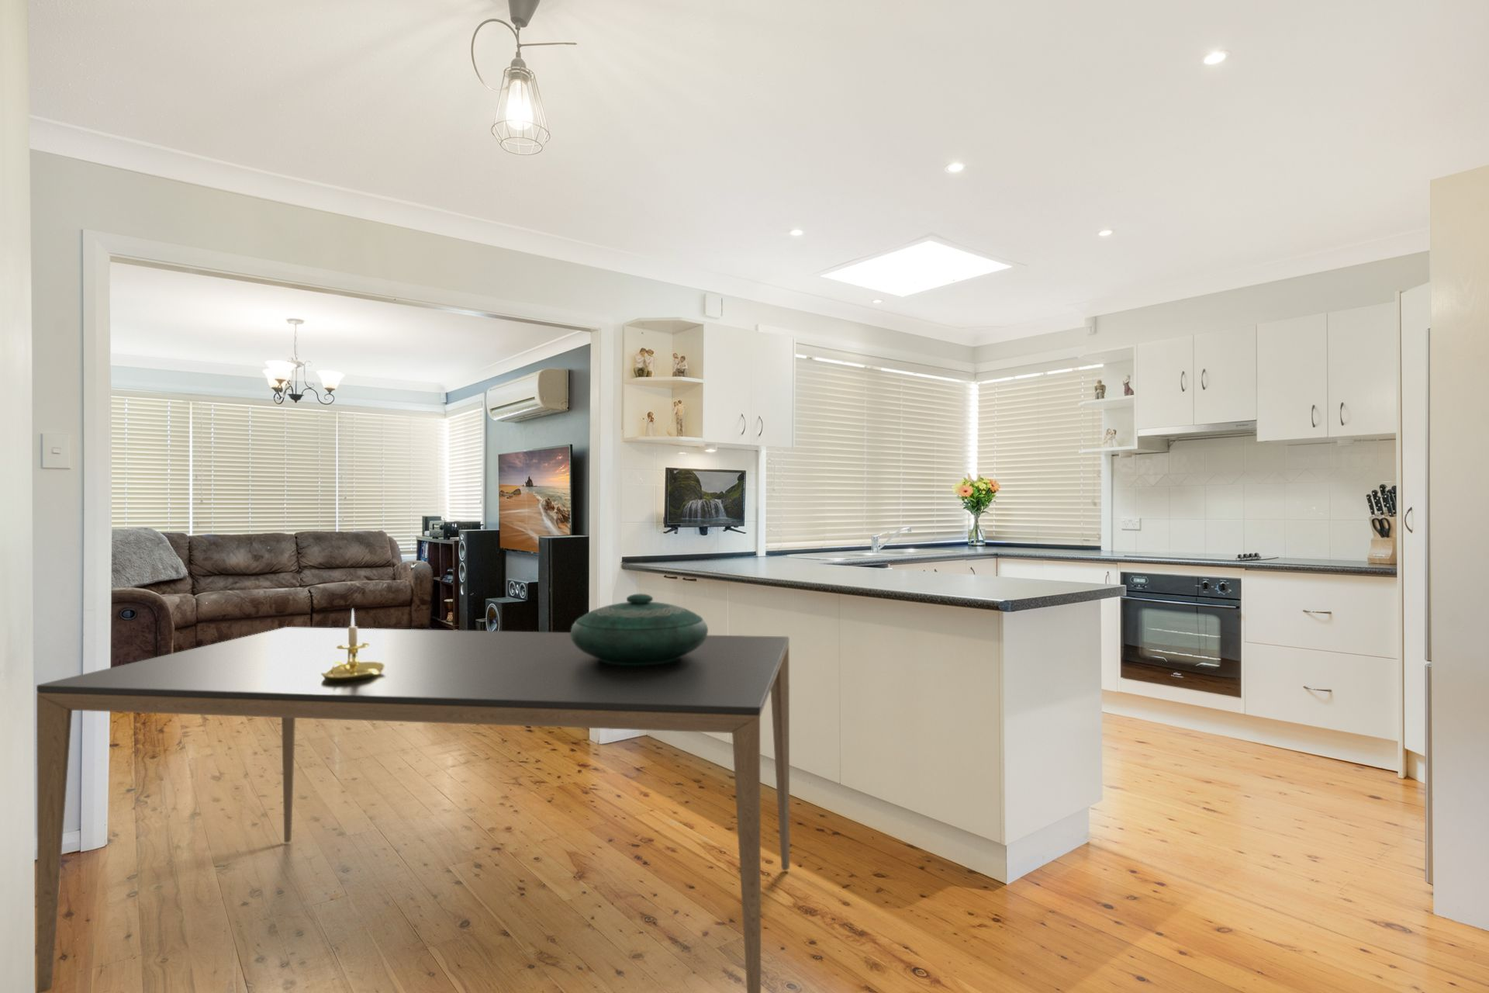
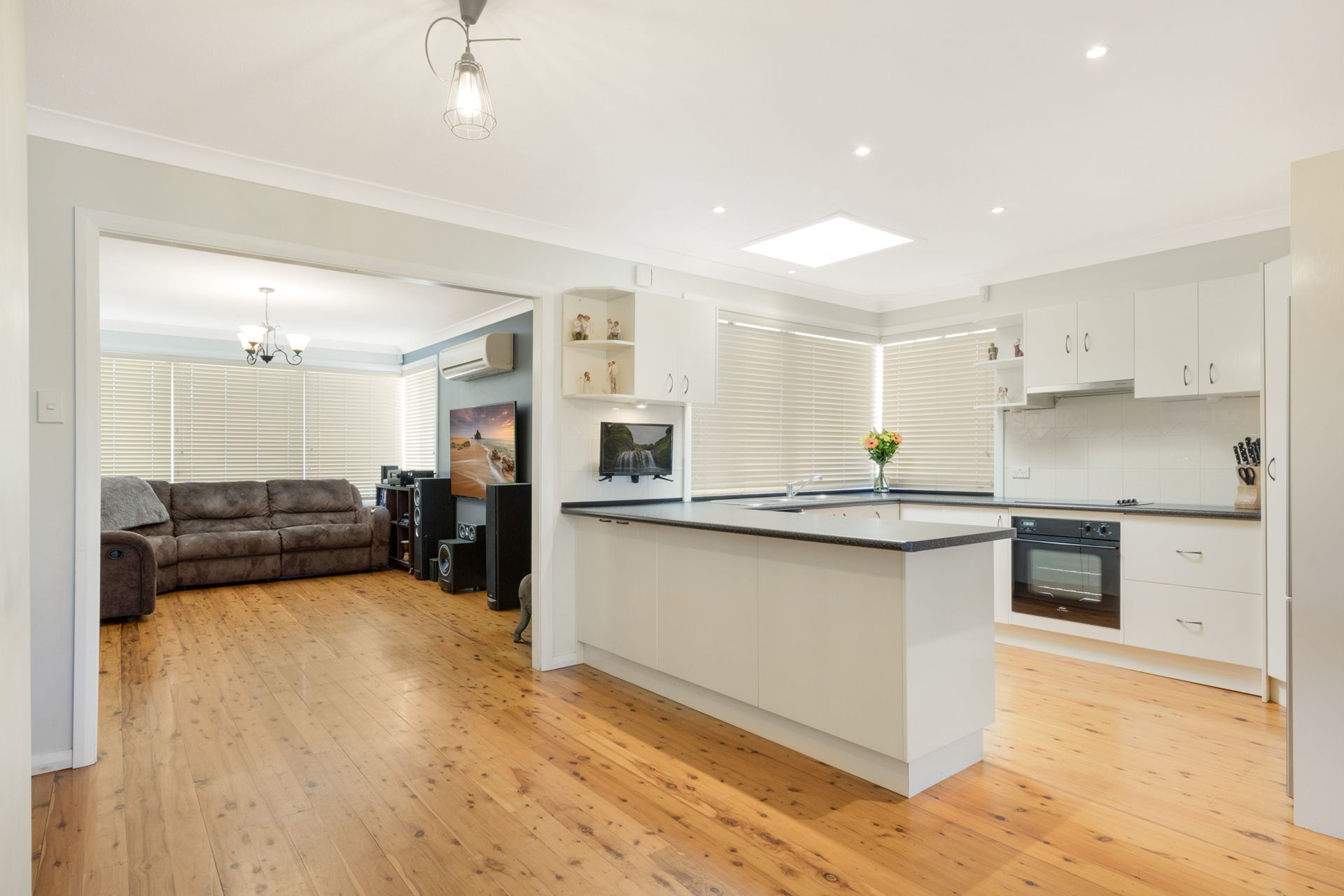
- dining table [35,626,790,993]
- decorative bowl [569,593,709,666]
- candle holder [320,608,384,682]
